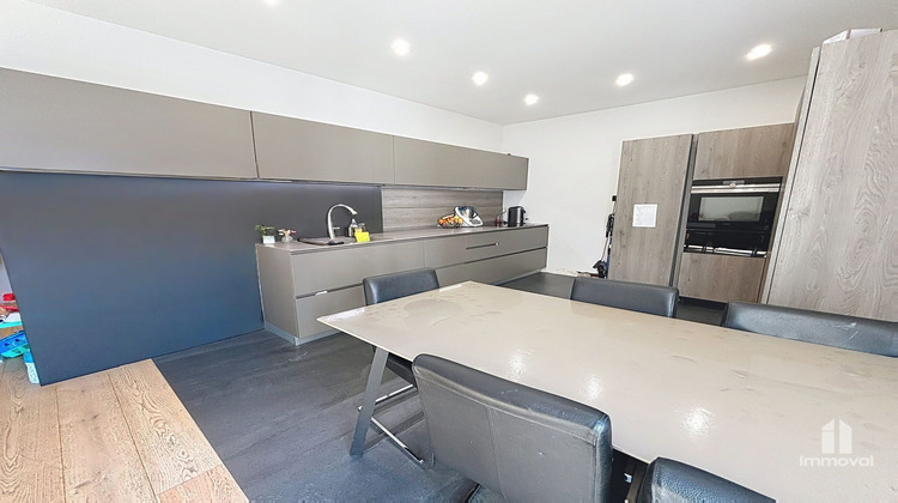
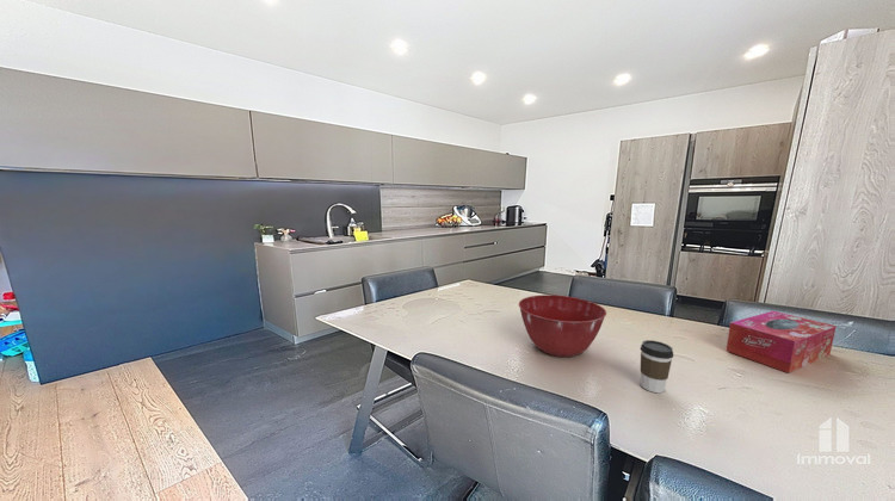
+ coffee cup [640,339,674,394]
+ tissue box [724,310,838,375]
+ mixing bowl [518,293,607,358]
